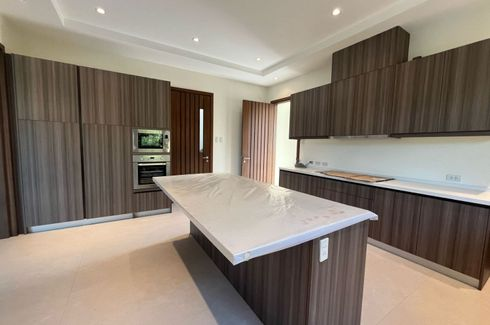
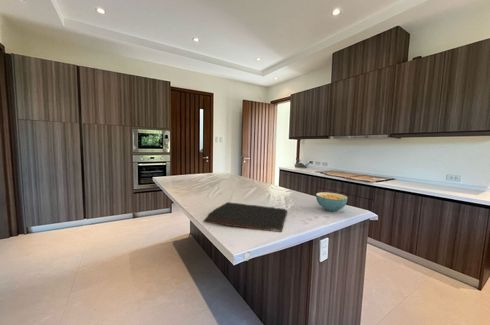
+ cereal bowl [315,191,349,212]
+ cutting board [202,201,288,233]
